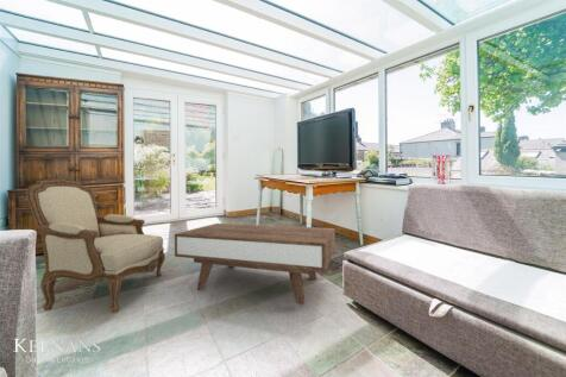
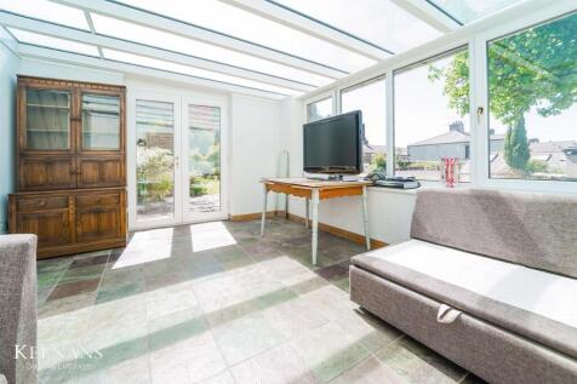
- armchair [25,177,166,314]
- coffee table [174,222,337,306]
